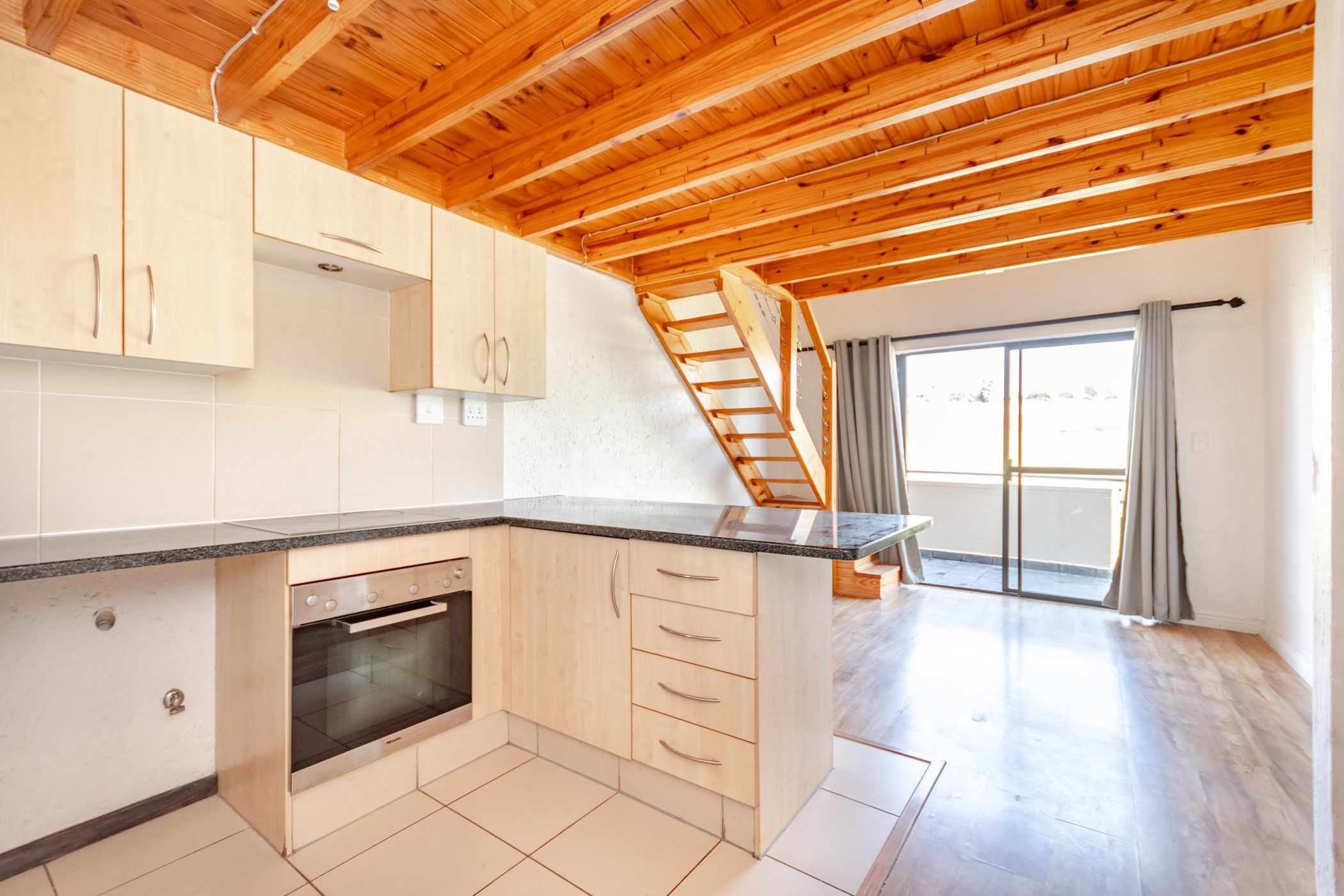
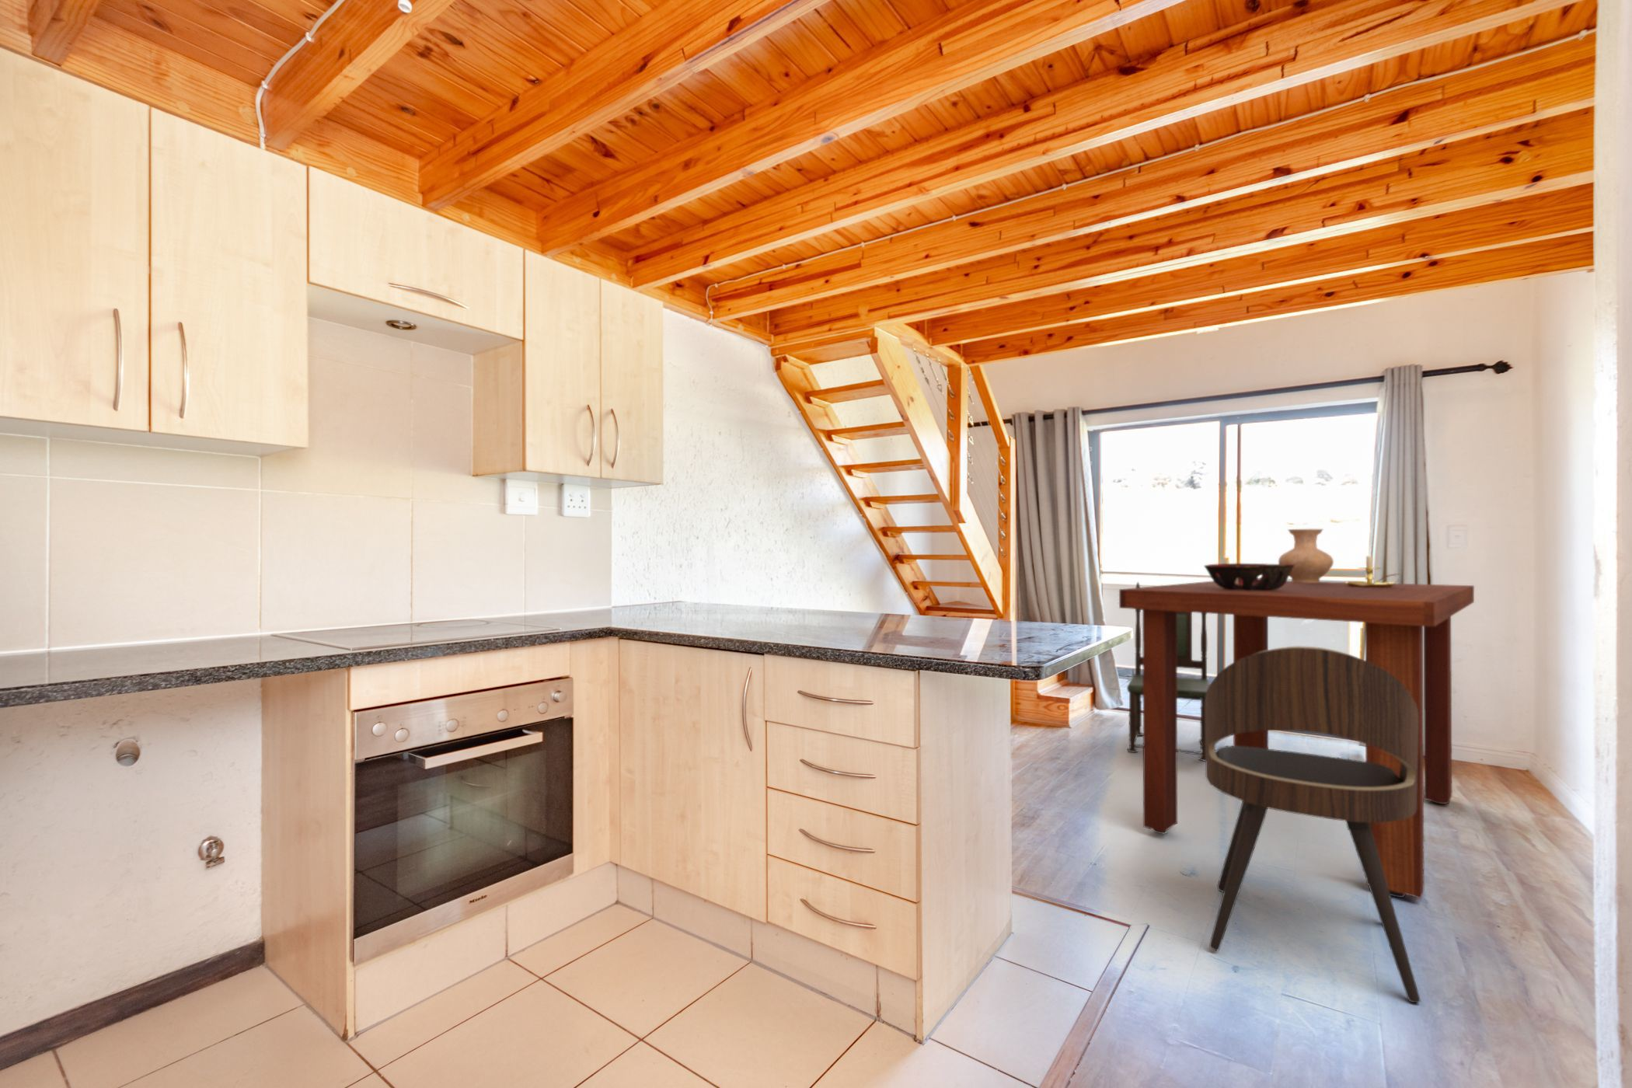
+ dining chair [1205,645,1422,1003]
+ decorative bowl [1203,562,1294,590]
+ dining chair [1126,582,1209,763]
+ dining table [1118,578,1475,899]
+ vase [1277,528,1334,583]
+ candle holder [1344,544,1402,588]
